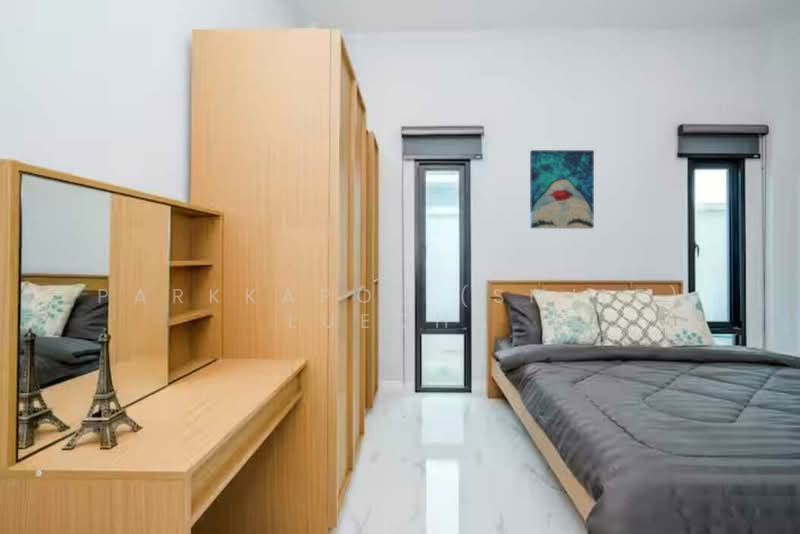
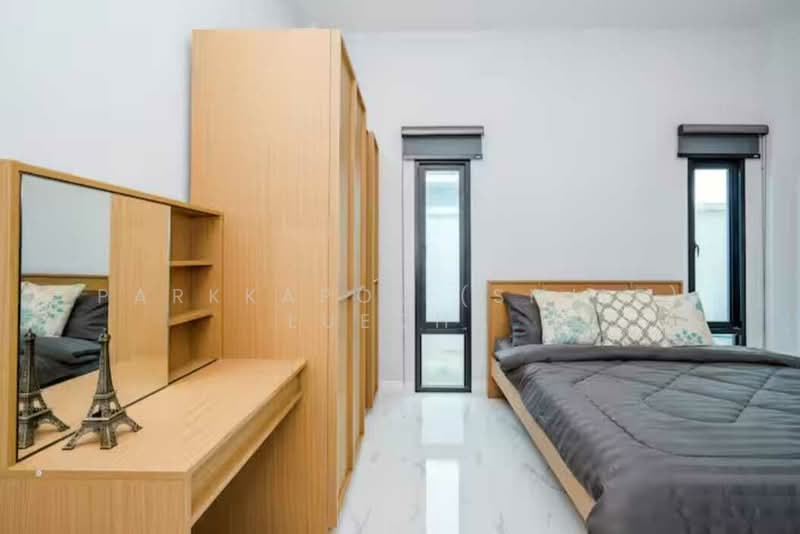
- wall art [529,149,595,230]
